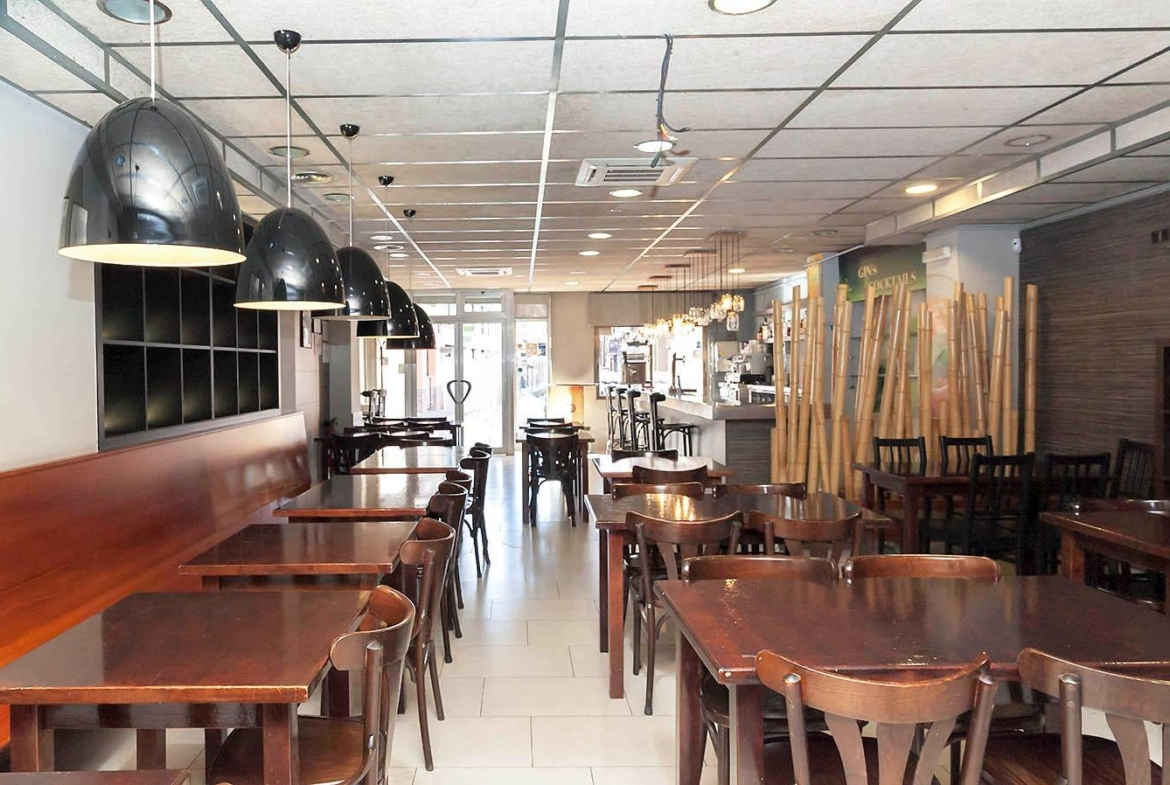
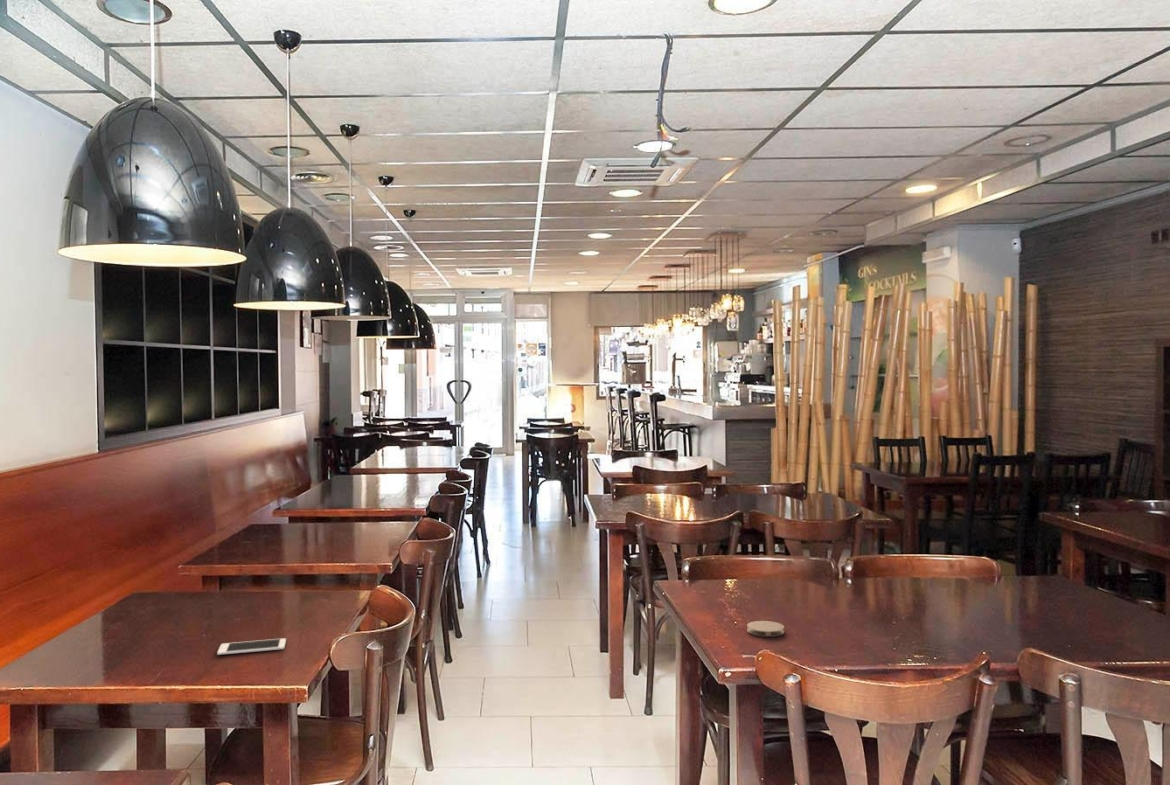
+ coaster [746,620,785,638]
+ cell phone [216,637,287,656]
